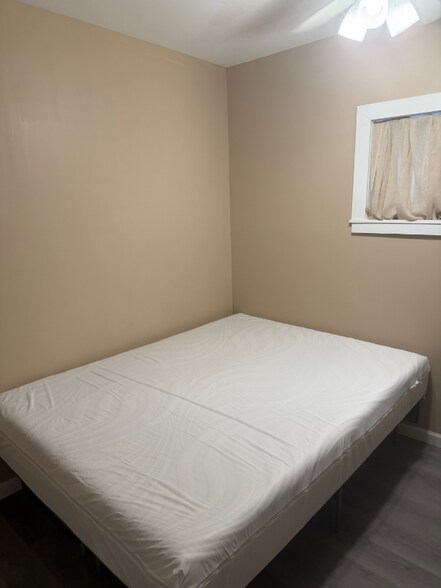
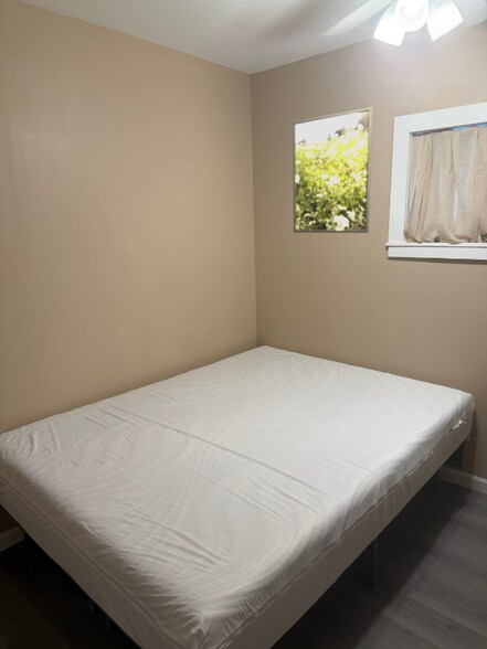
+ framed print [293,106,374,234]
